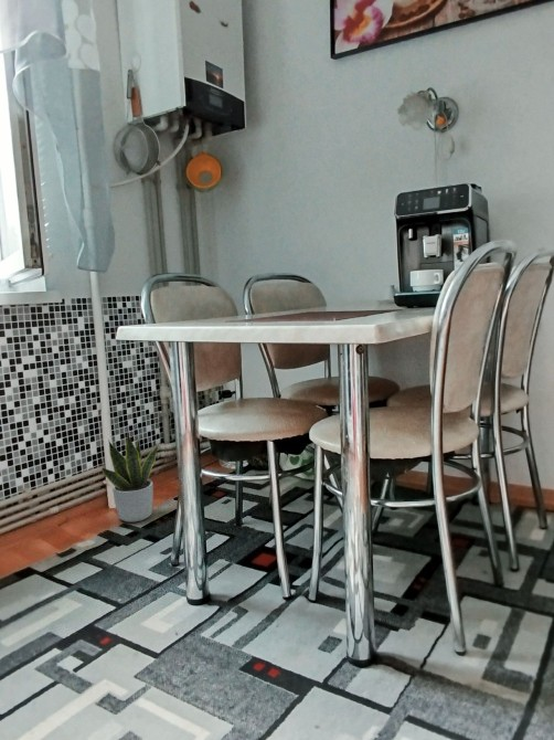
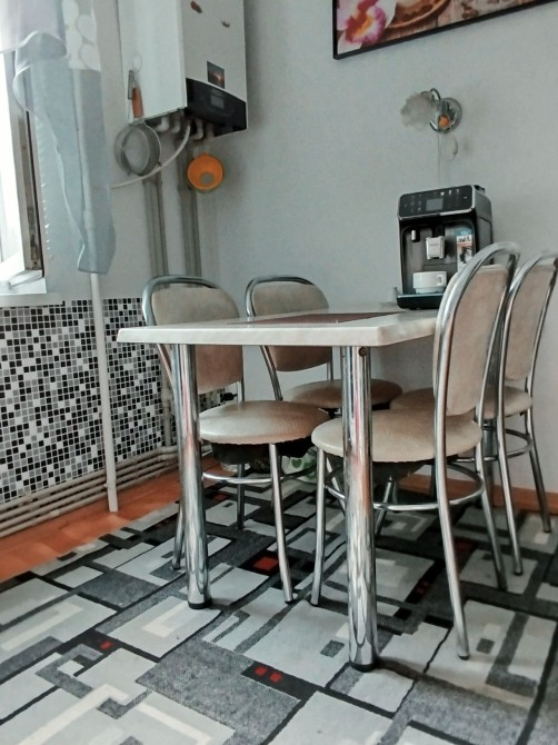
- potted plant [100,431,160,524]
